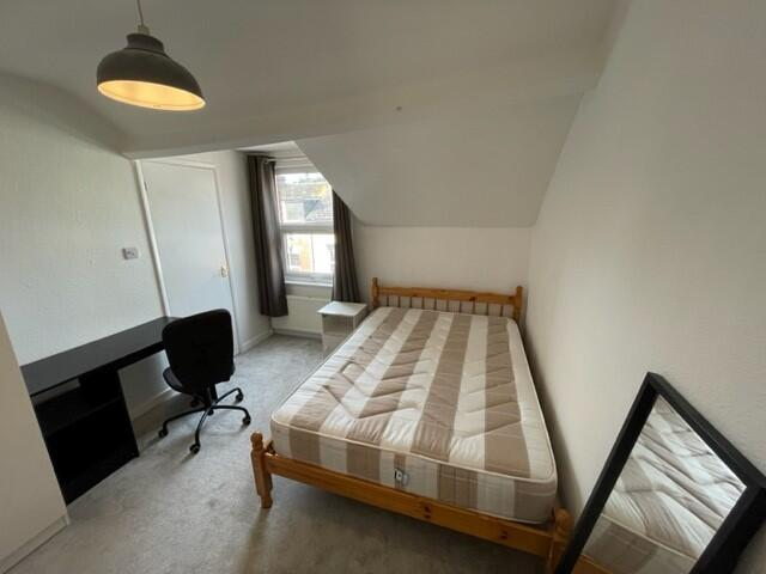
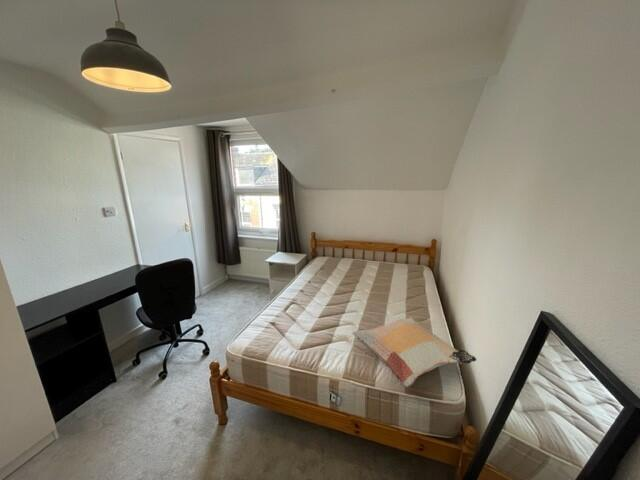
+ decorative pillow [352,316,477,388]
